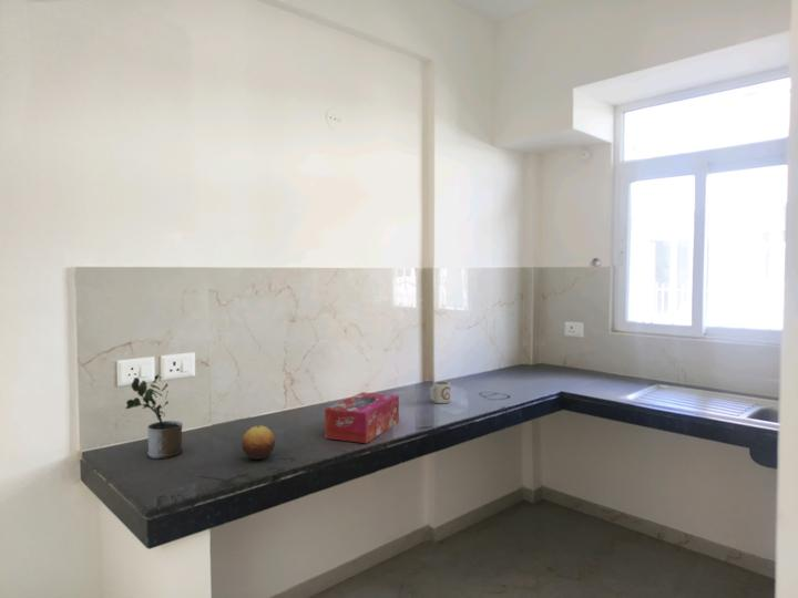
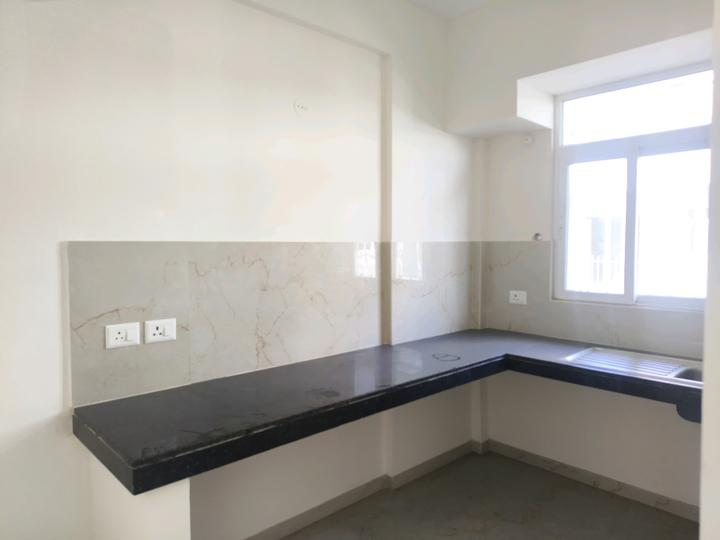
- potted plant [124,373,184,460]
- fruit [241,424,276,461]
- cup [429,380,451,404]
- tissue box [324,391,400,444]
